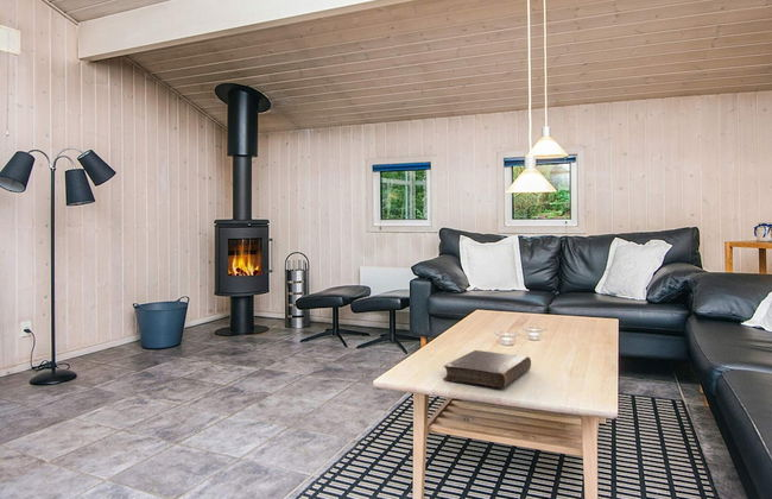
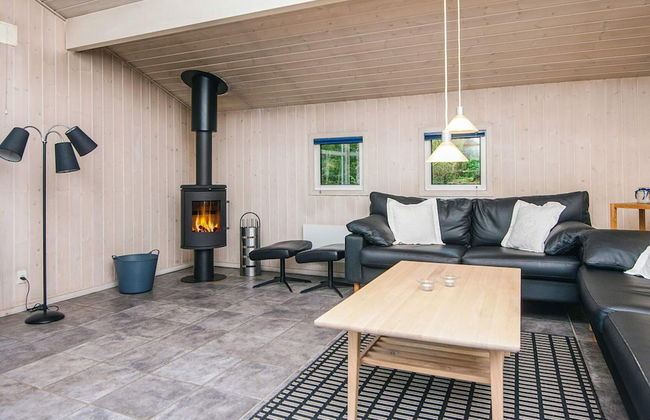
- book [442,349,532,390]
